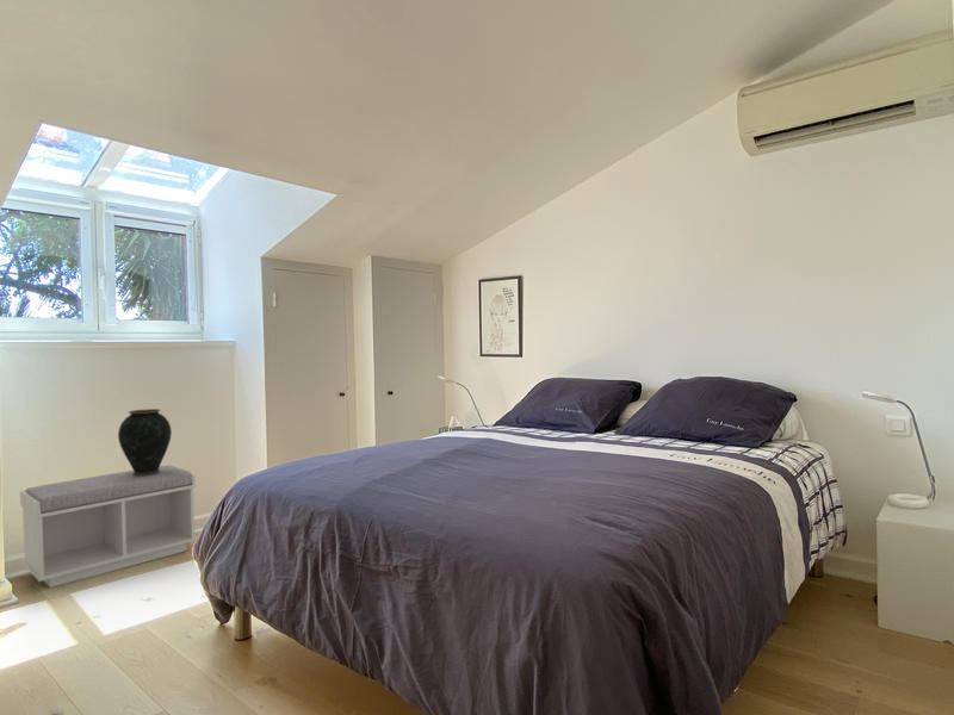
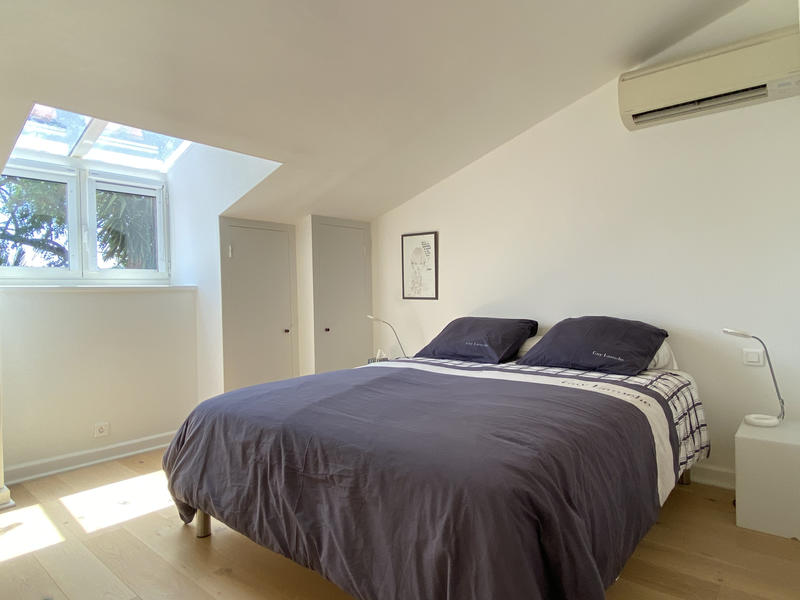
- vase [117,408,173,475]
- bench [19,464,198,589]
